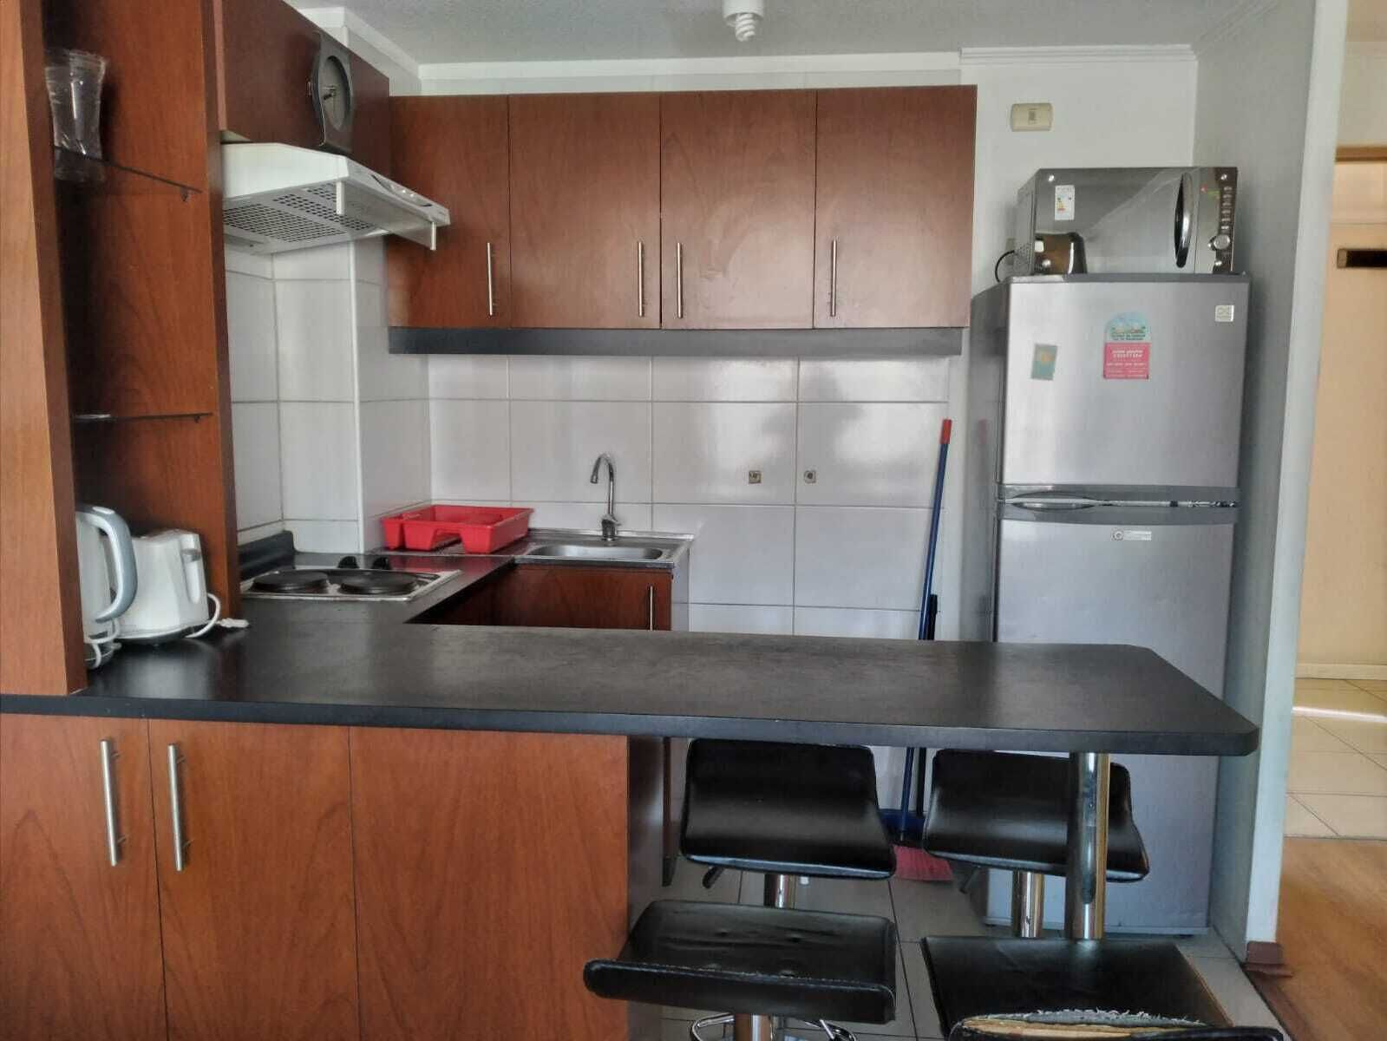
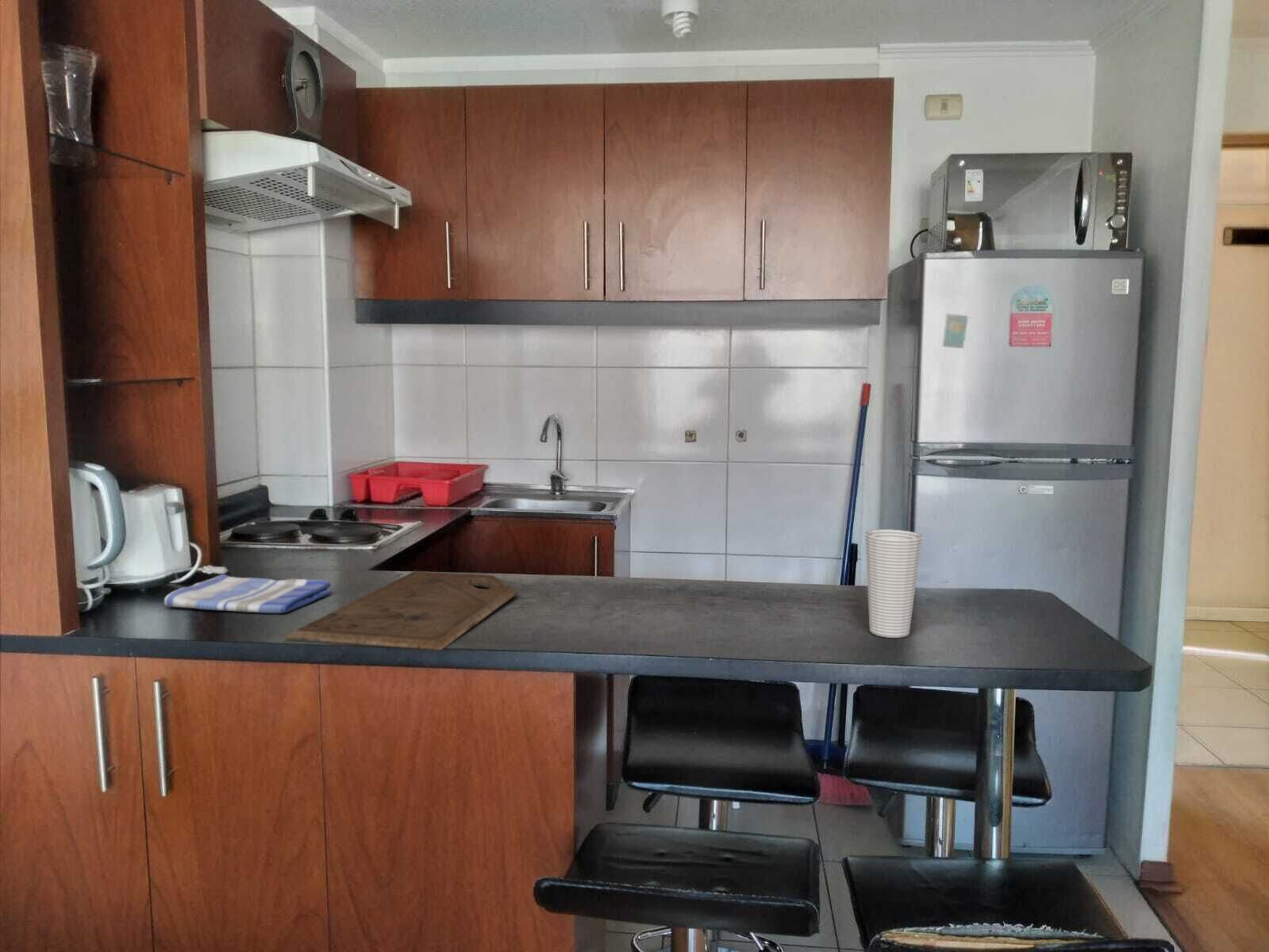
+ dish towel [163,574,333,614]
+ cup [864,528,923,639]
+ cutting board [283,570,518,651]
